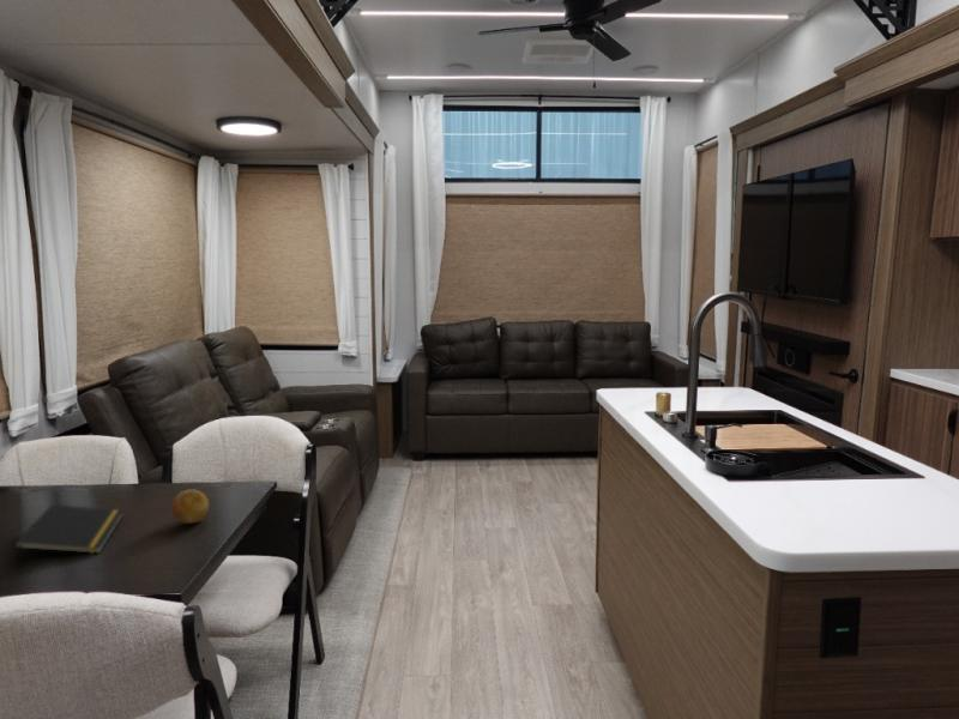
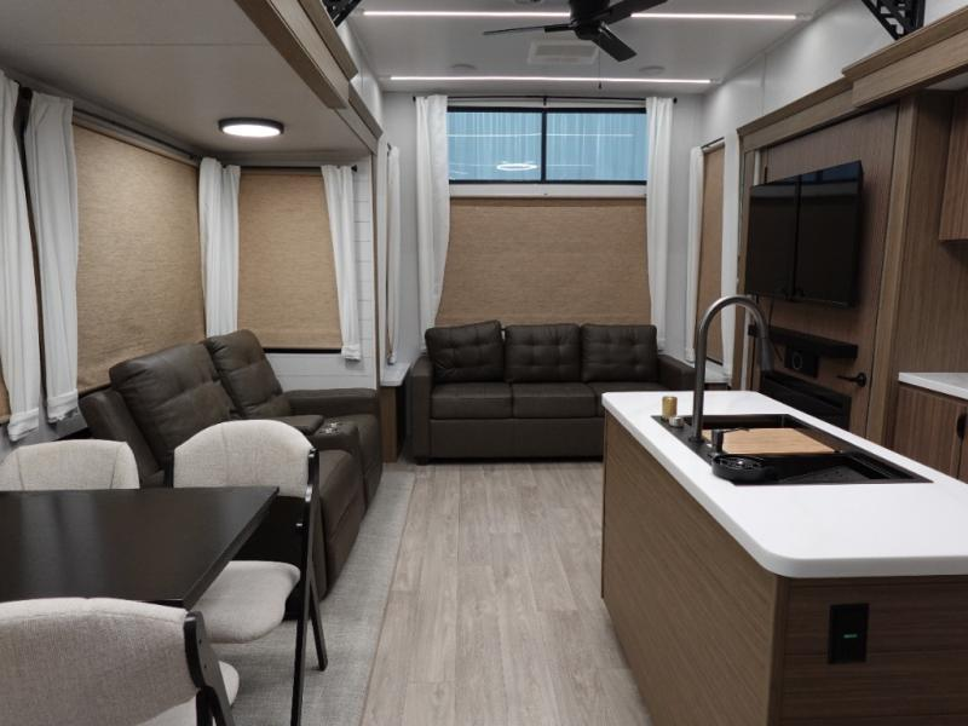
- fruit [170,488,210,525]
- notepad [13,503,125,564]
